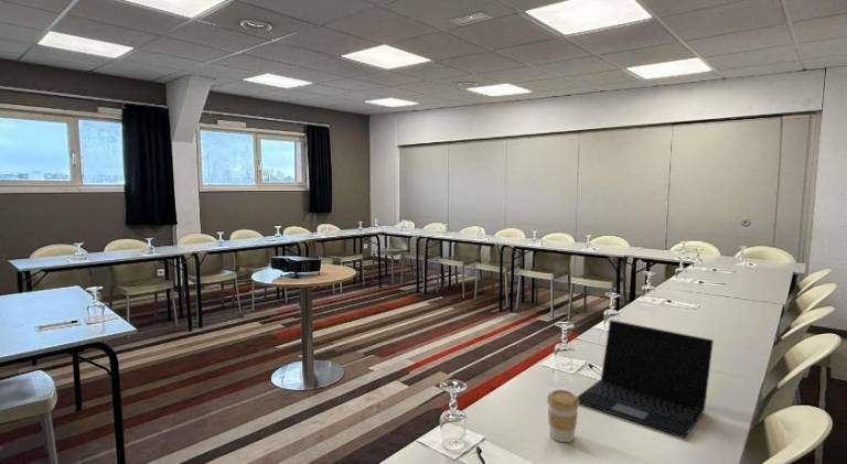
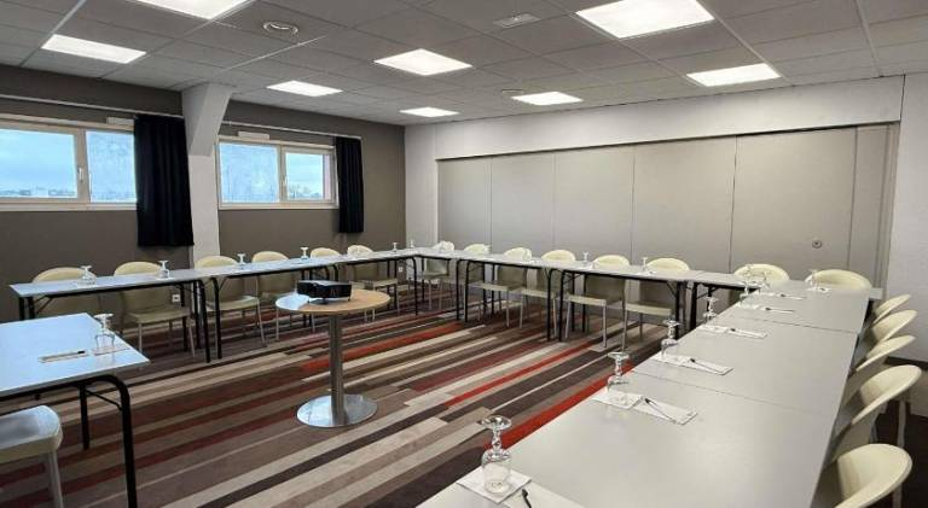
- coffee cup [546,388,580,443]
- laptop [576,319,715,439]
